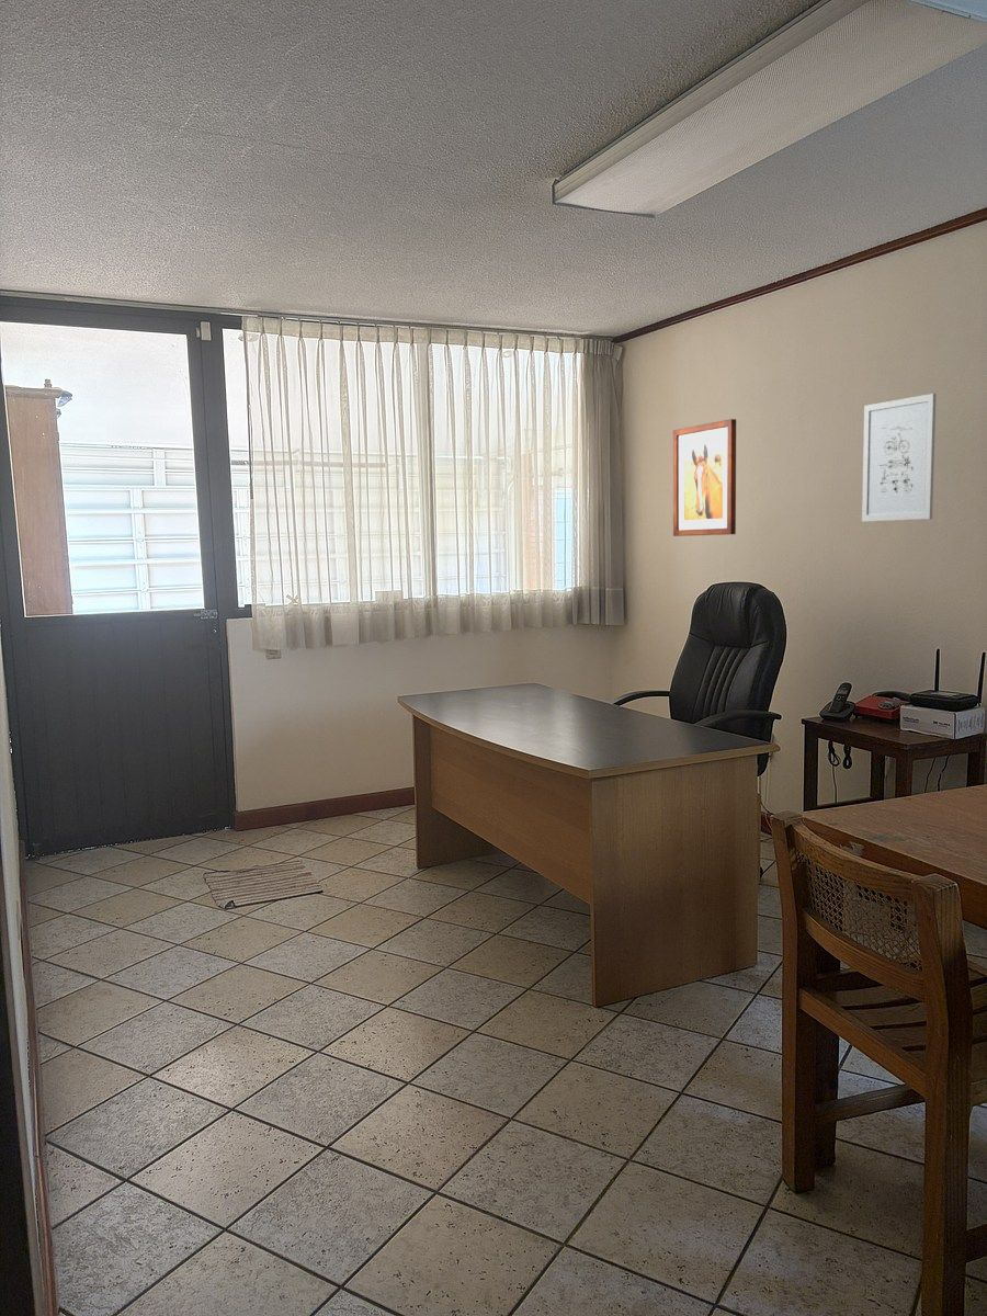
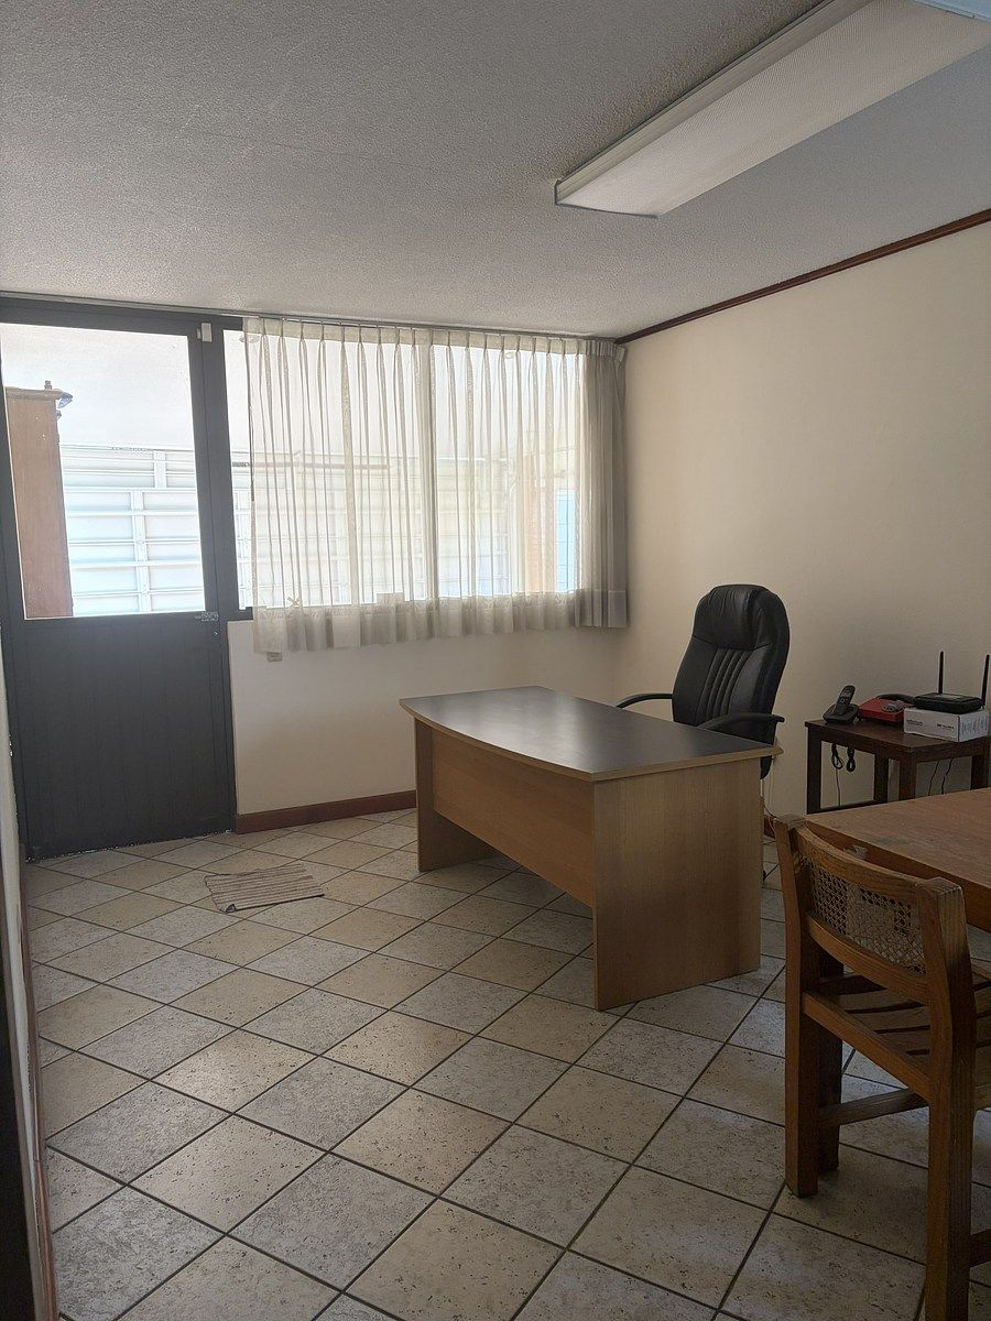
- wall art [672,418,737,537]
- wall art [861,393,937,523]
